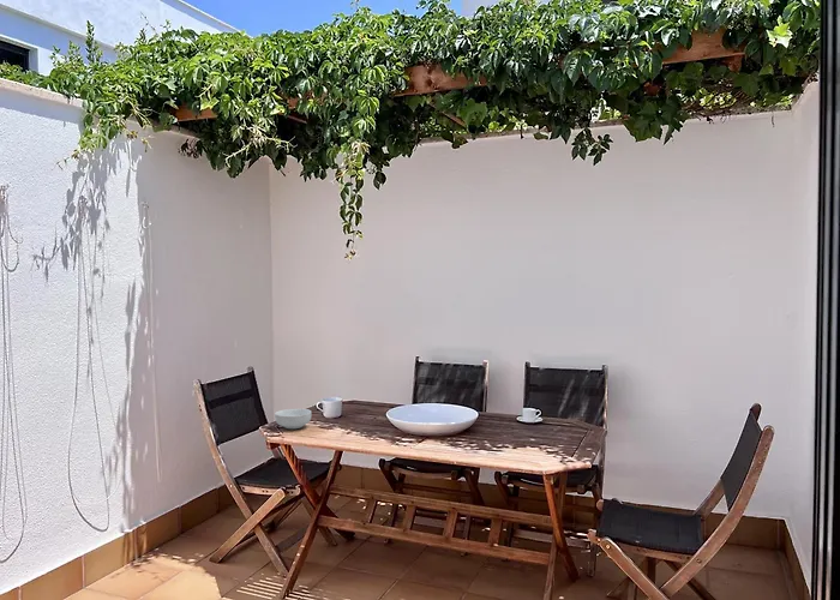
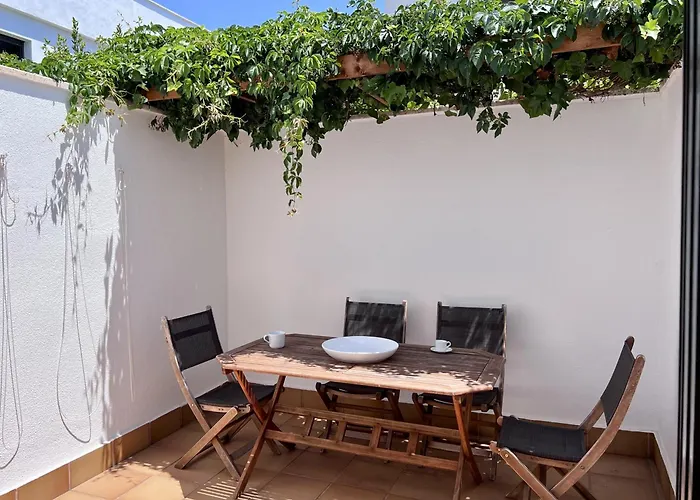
- cereal bowl [274,408,313,430]
